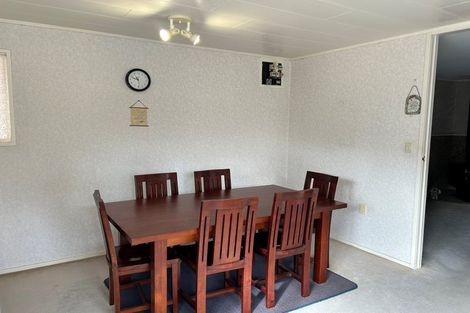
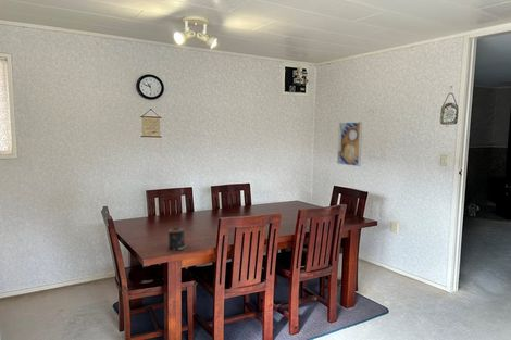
+ candle [167,227,188,251]
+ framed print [336,122,363,167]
